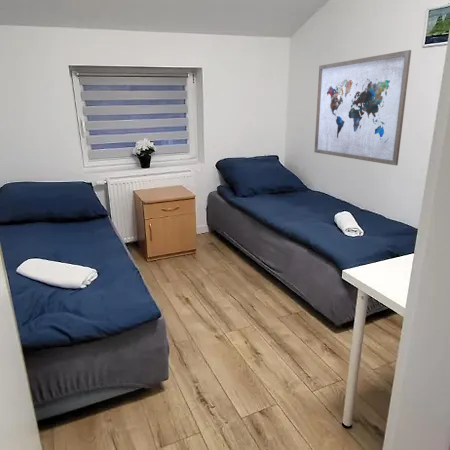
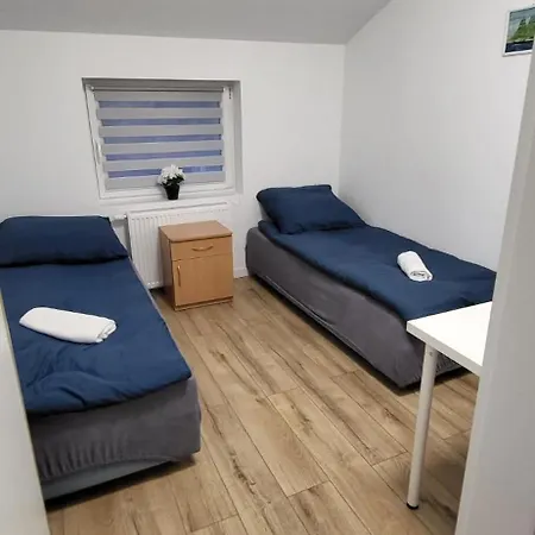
- wall art [314,49,412,166]
